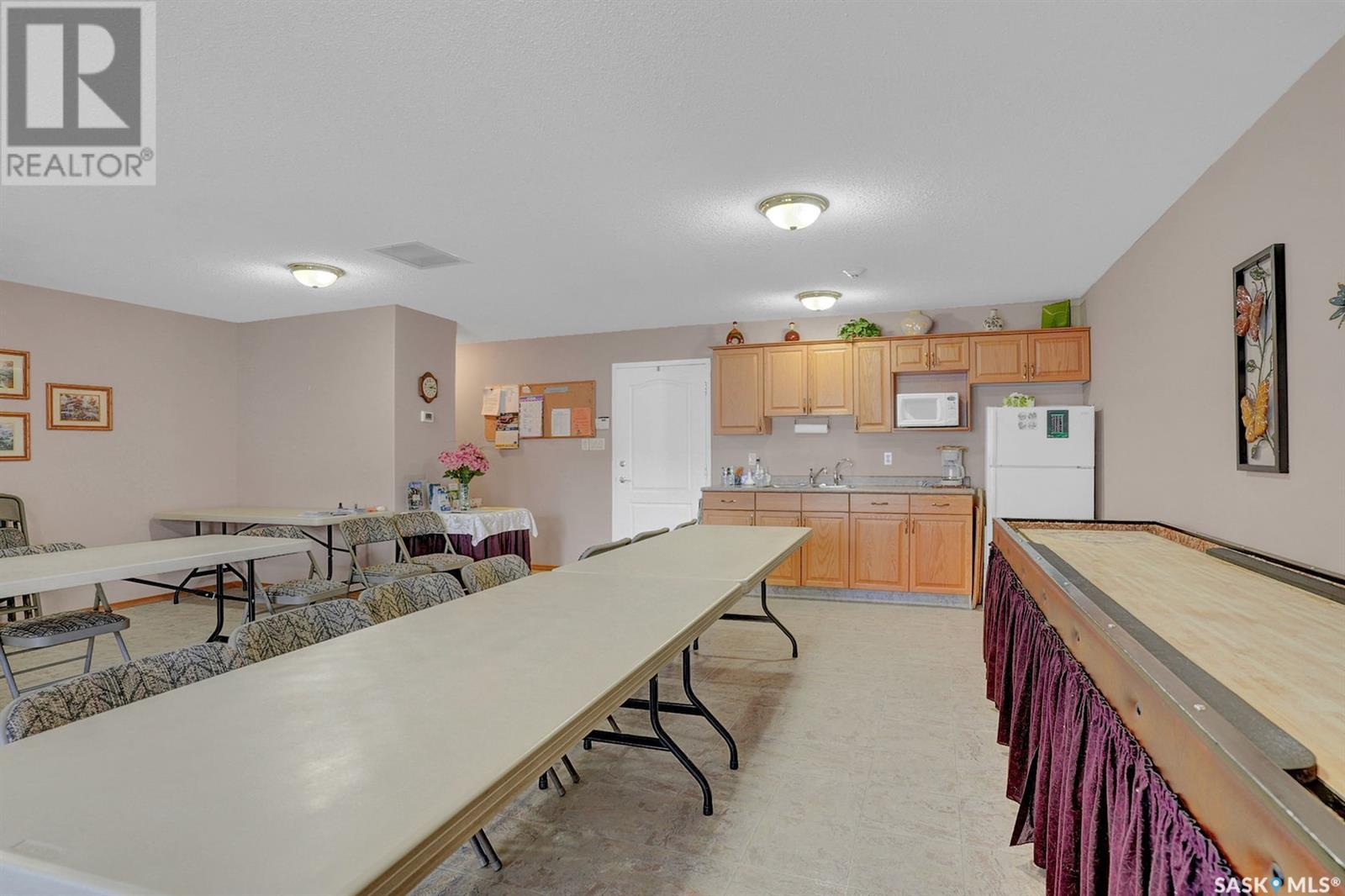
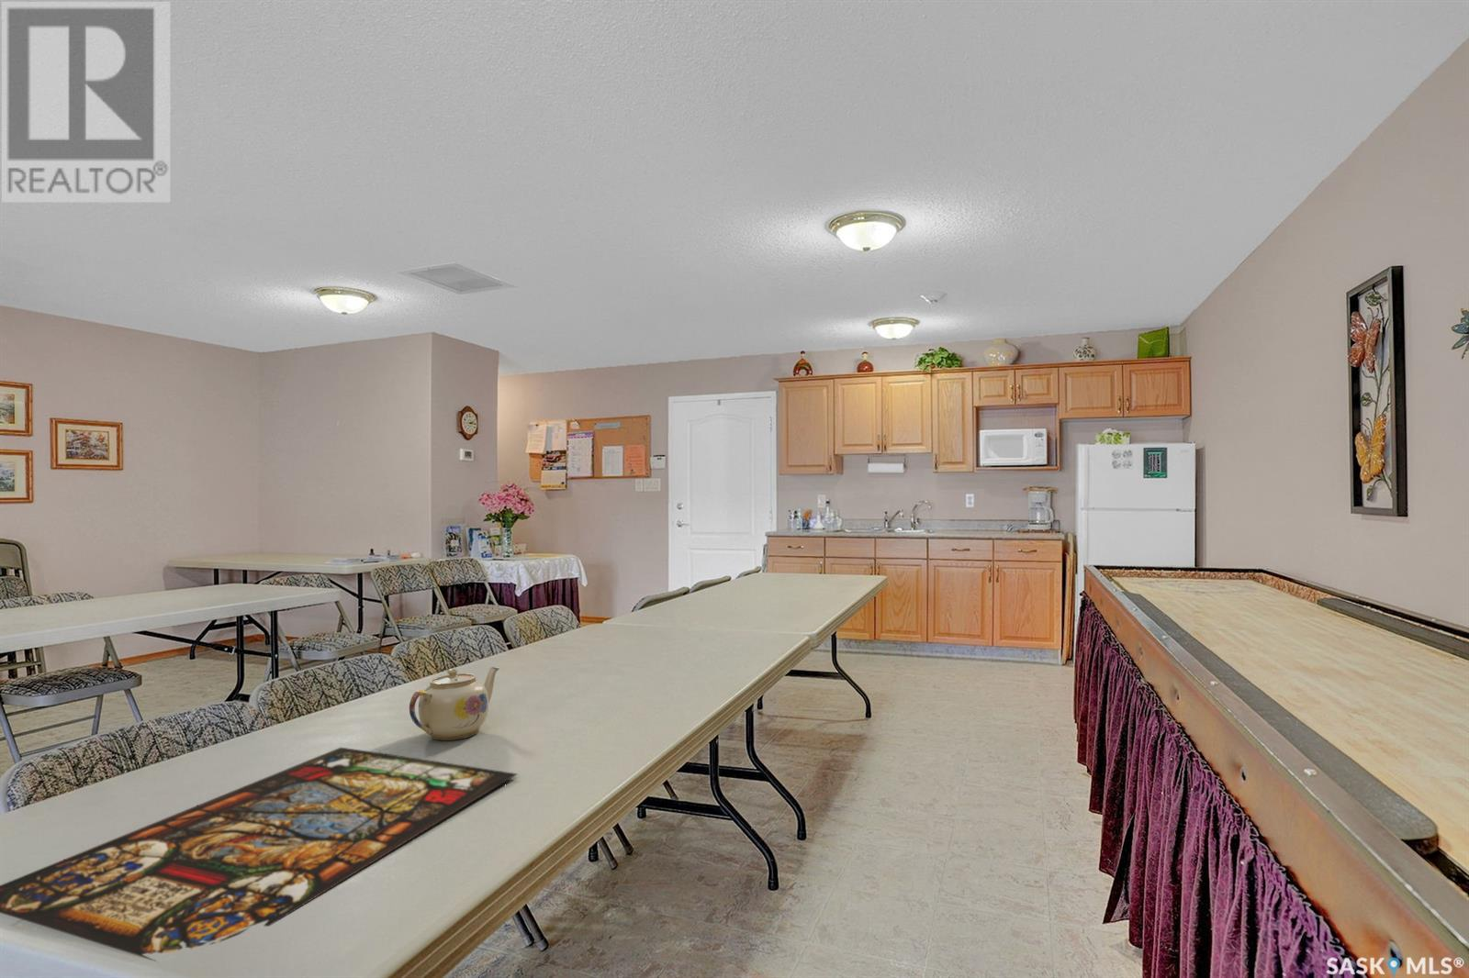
+ teapot [408,665,500,741]
+ stained glass panel [0,747,519,964]
